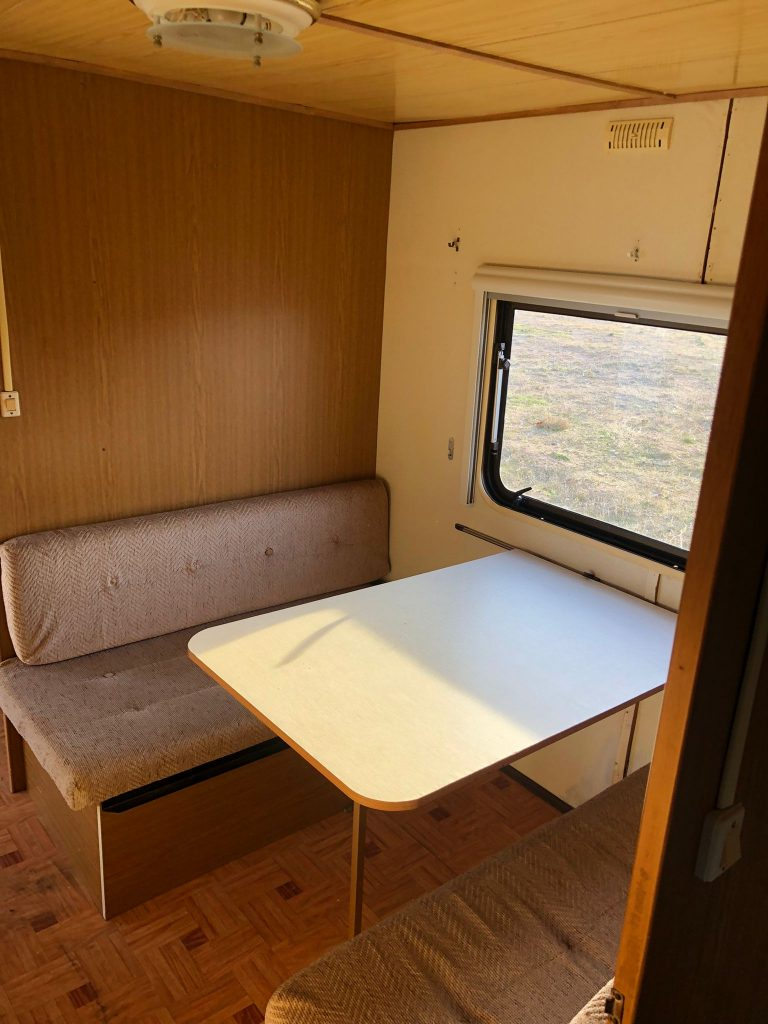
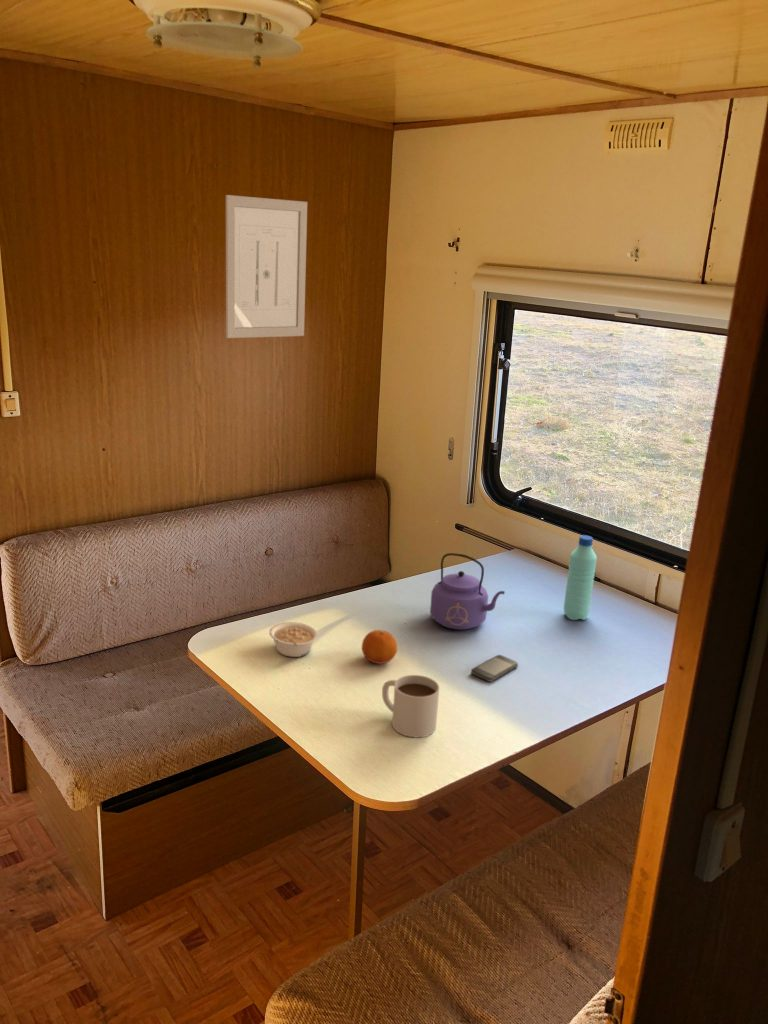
+ water bottle [563,534,598,621]
+ mug [381,674,440,738]
+ kettle [429,552,506,631]
+ smartphone [470,654,519,683]
+ legume [268,621,319,658]
+ wall art [225,194,308,339]
+ fruit [361,629,398,665]
